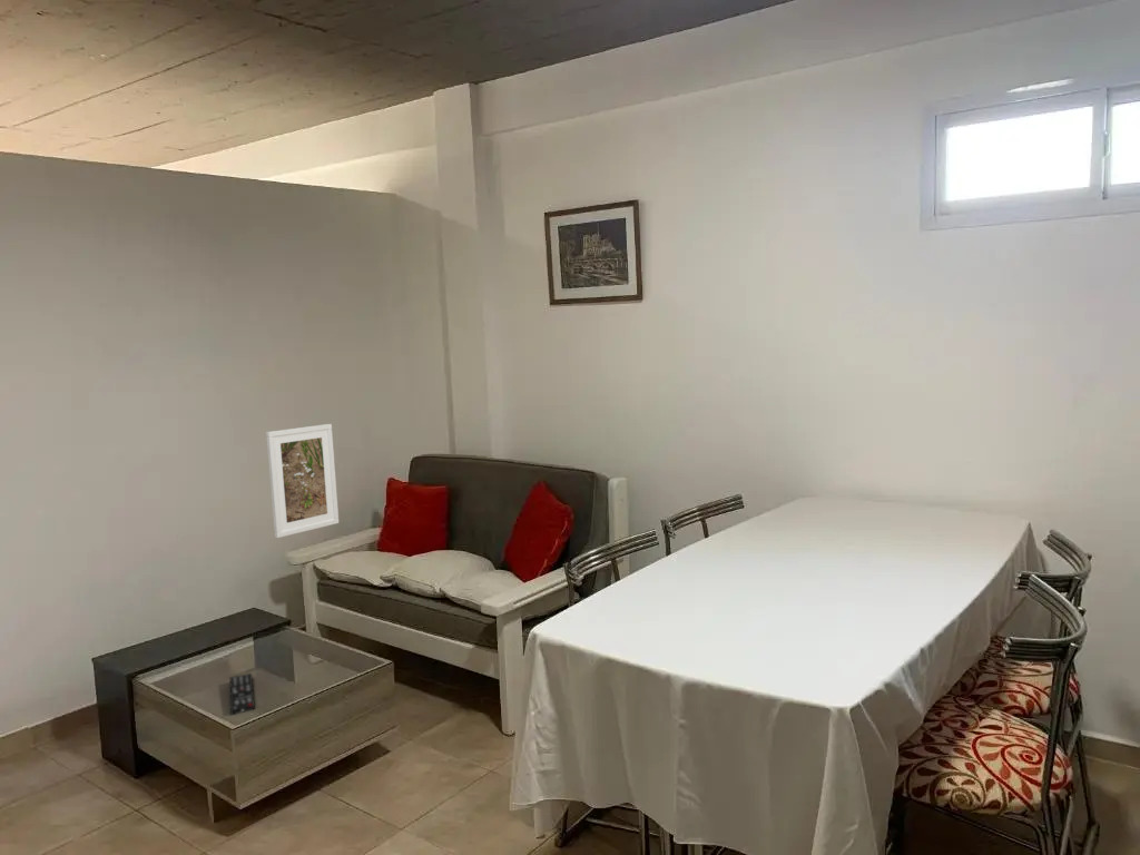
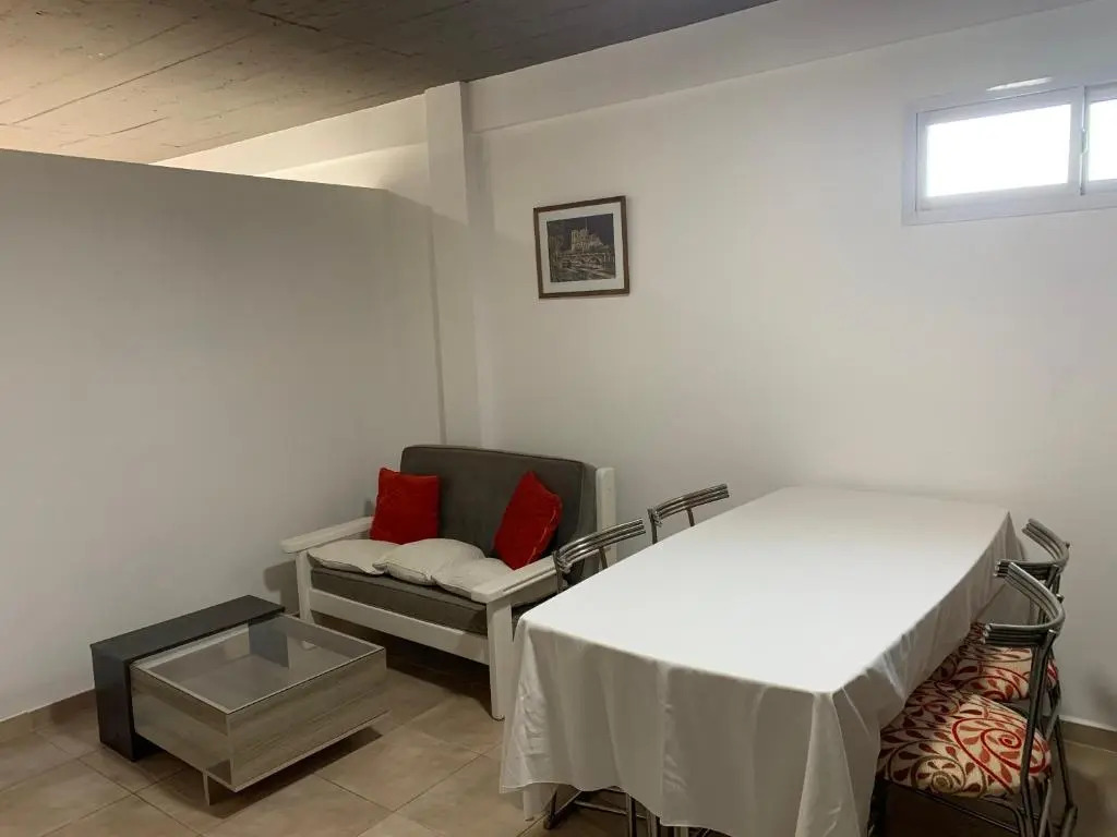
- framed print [265,423,340,539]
- remote control [228,672,256,716]
